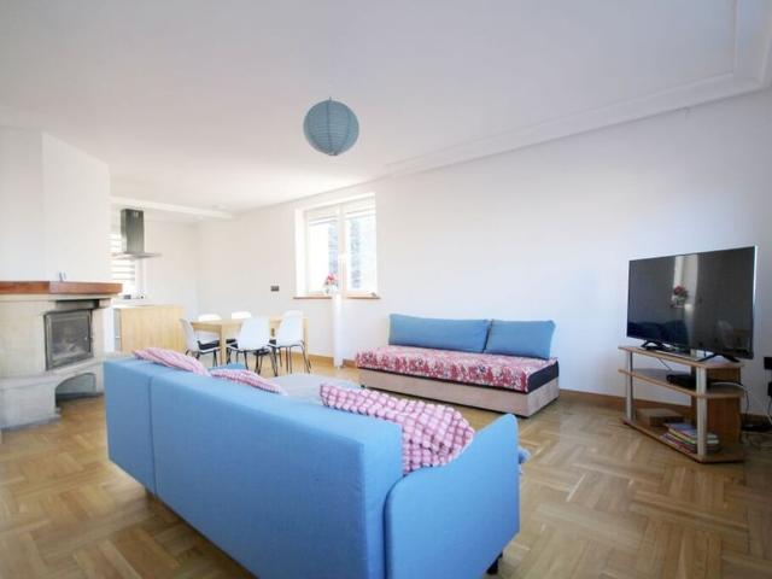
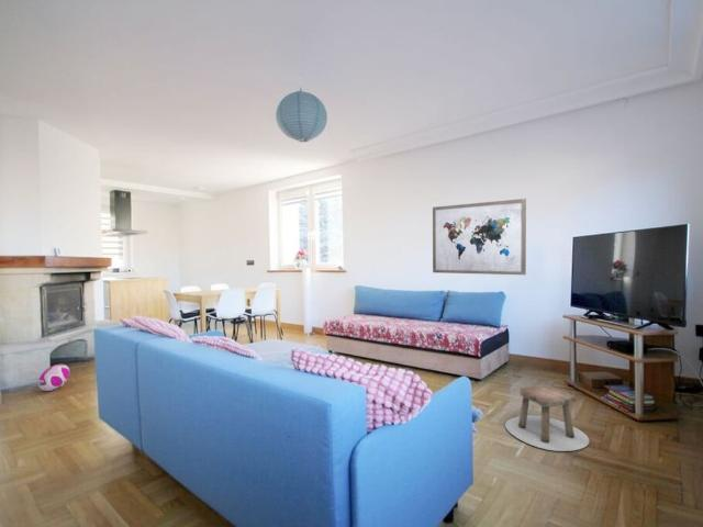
+ wall art [432,198,527,276]
+ ball [37,362,70,392]
+ stool [504,383,590,452]
